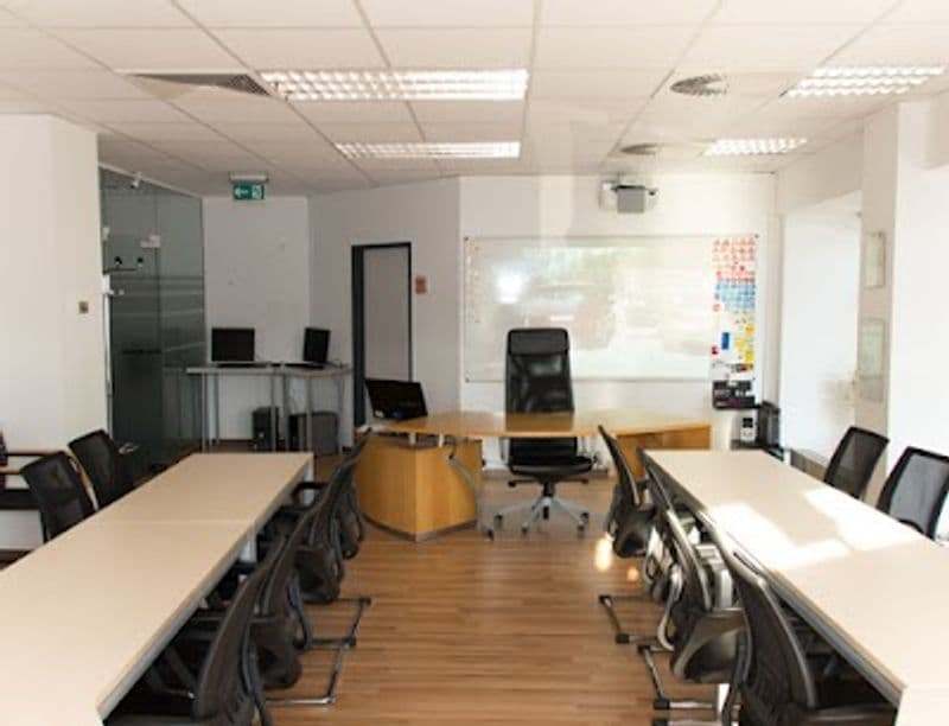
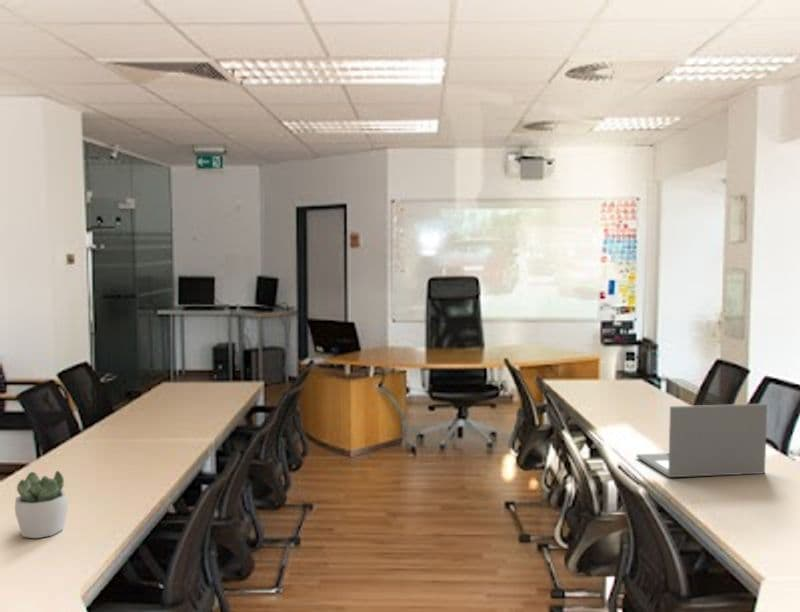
+ succulent plant [14,470,69,539]
+ laptop [636,403,768,478]
